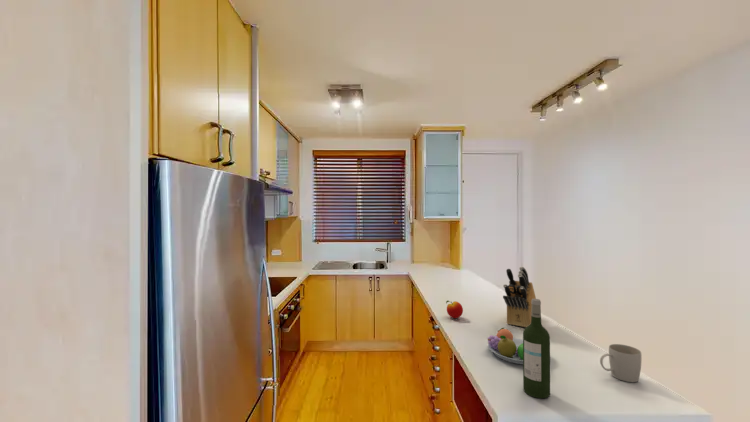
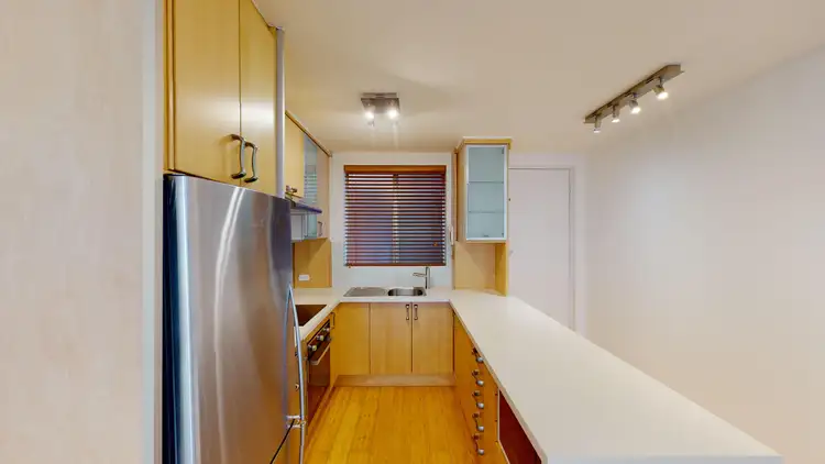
- wine bottle [522,298,551,399]
- knife block [502,266,537,328]
- fruit bowl [487,327,523,365]
- apple [445,300,464,319]
- mug [599,343,642,383]
